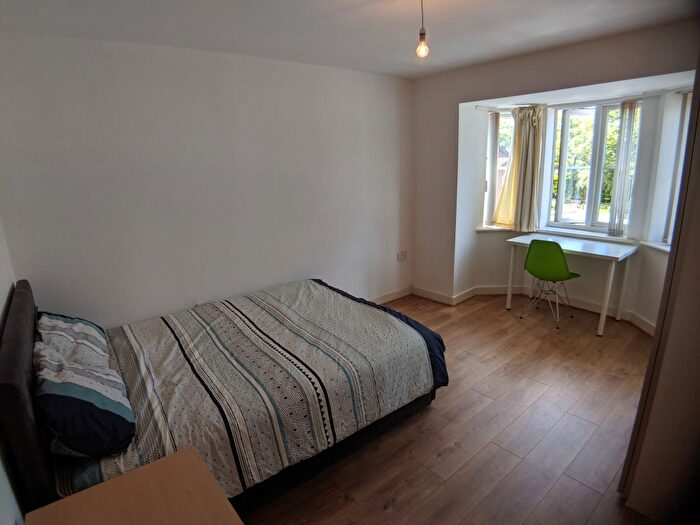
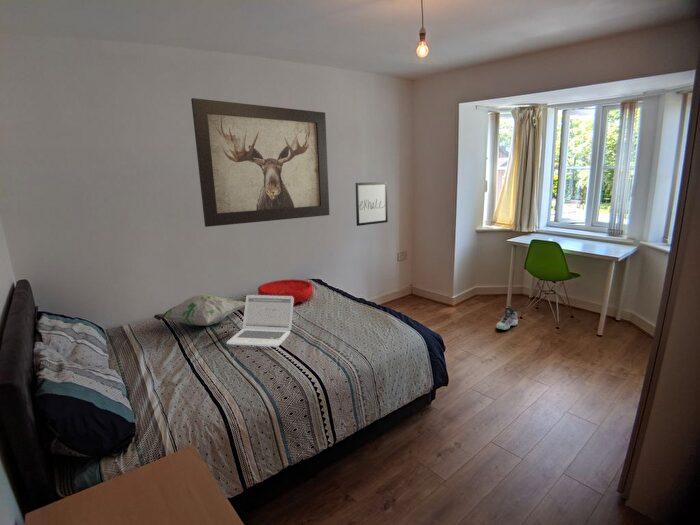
+ wall art [190,97,330,228]
+ cushion [257,278,314,307]
+ laptop [226,294,294,348]
+ wall art [355,181,389,227]
+ decorative pillow [153,294,246,327]
+ sneaker [495,305,519,331]
